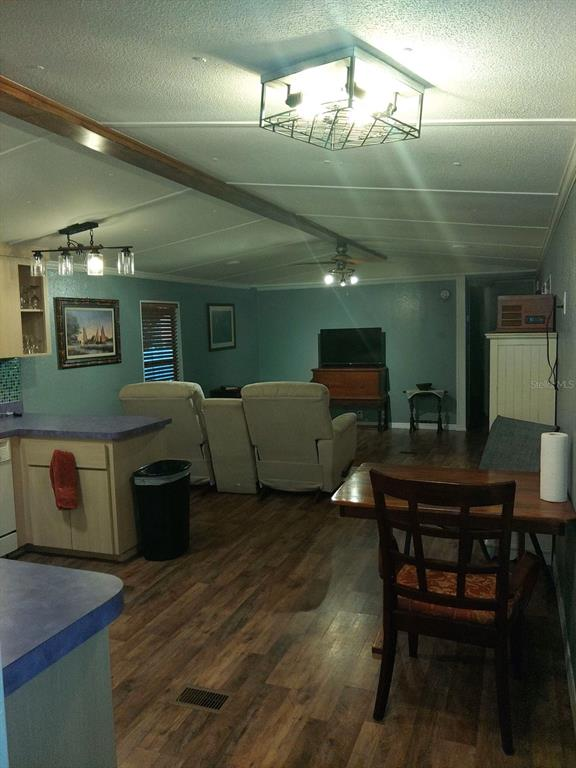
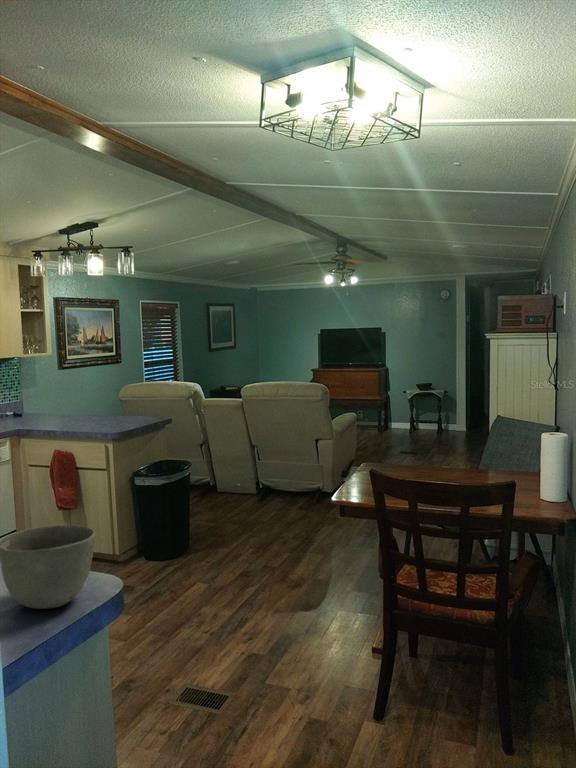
+ bowl [0,524,96,610]
